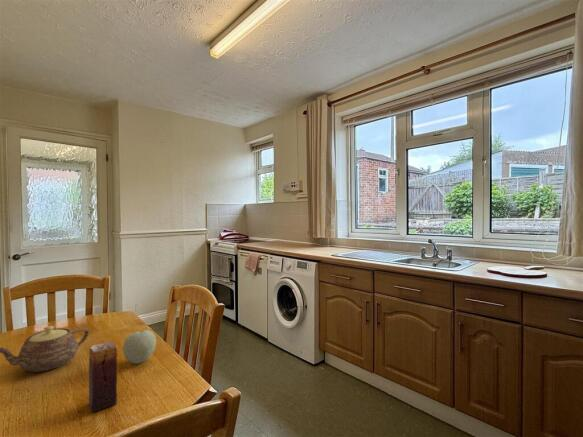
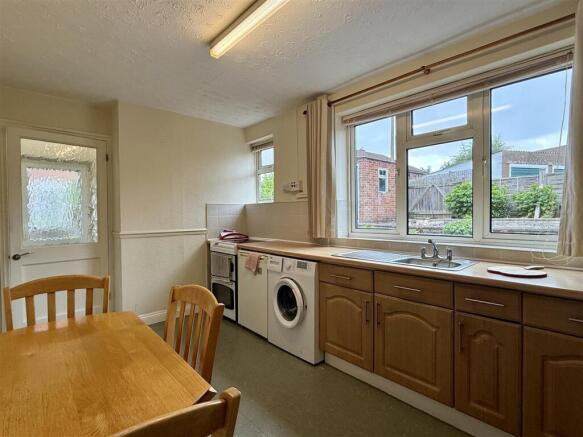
- fruit [122,329,157,365]
- candle [88,341,118,414]
- teapot [0,325,90,373]
